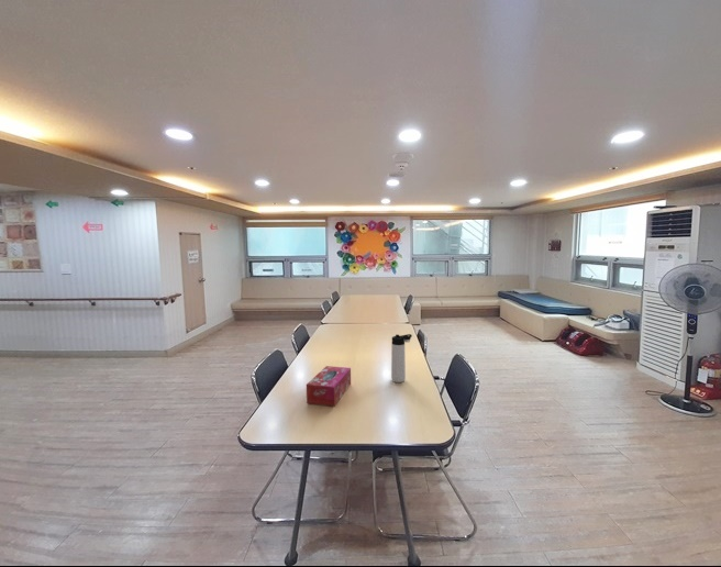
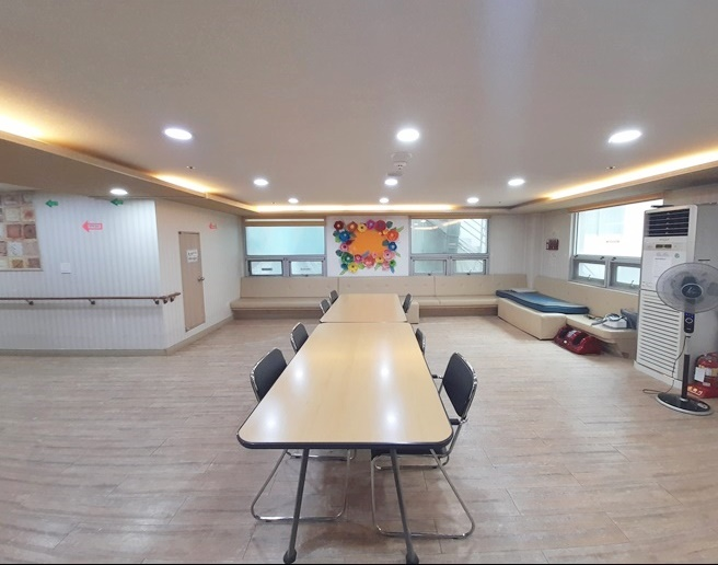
- thermos bottle [390,333,413,383]
- tissue box [306,365,352,407]
